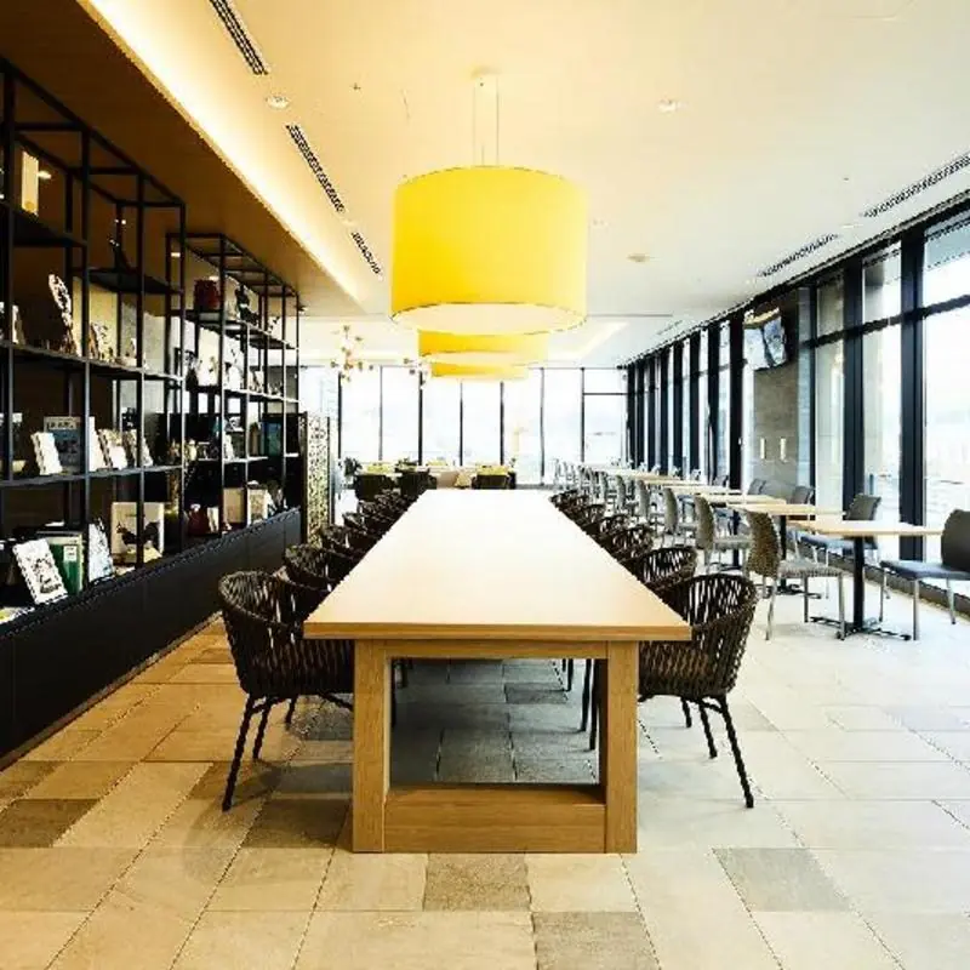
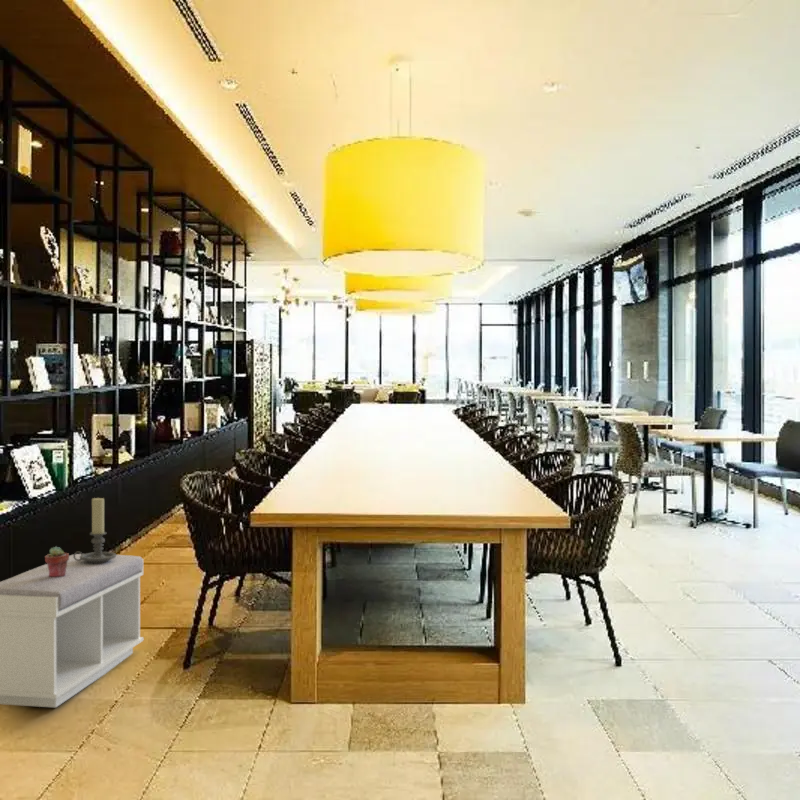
+ bench [0,553,144,709]
+ candle holder [73,497,117,563]
+ potted succulent [44,545,70,577]
